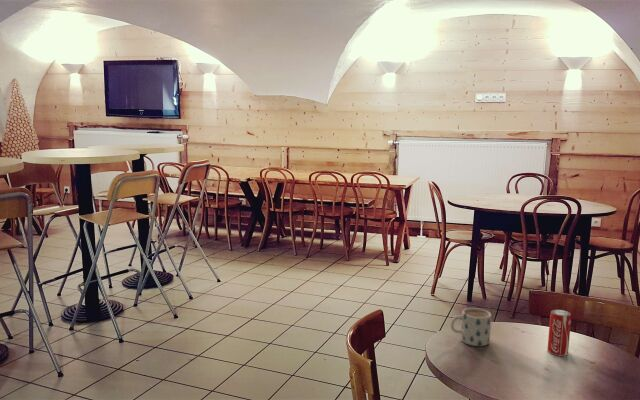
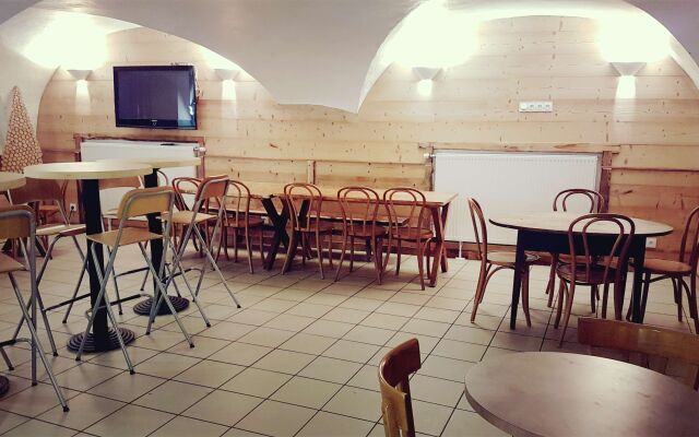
- mug [450,307,492,347]
- beverage can [546,309,572,357]
